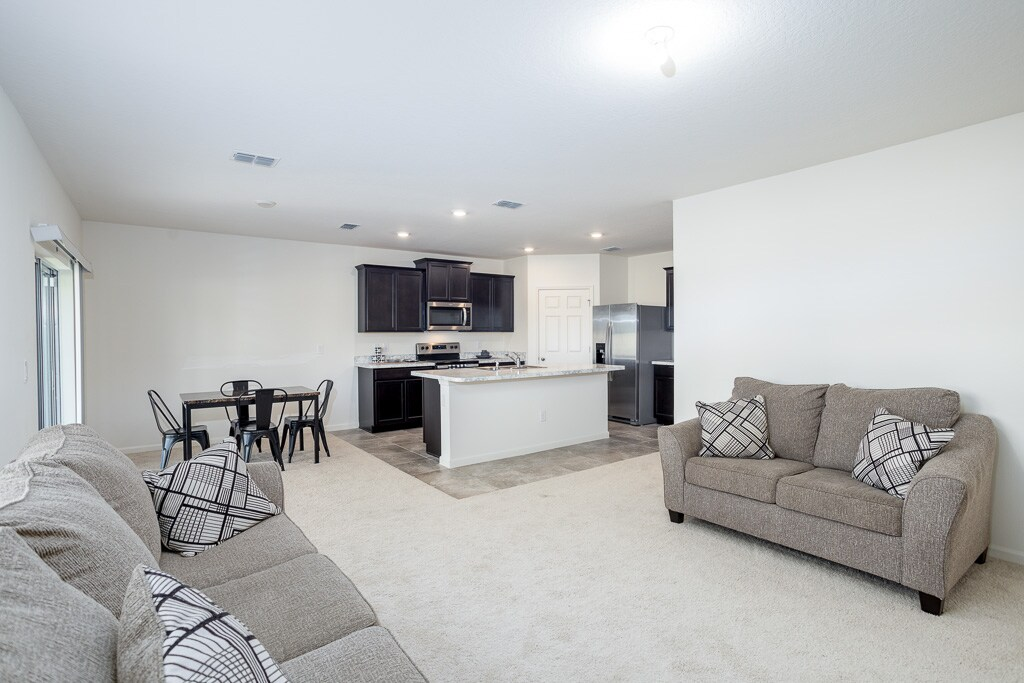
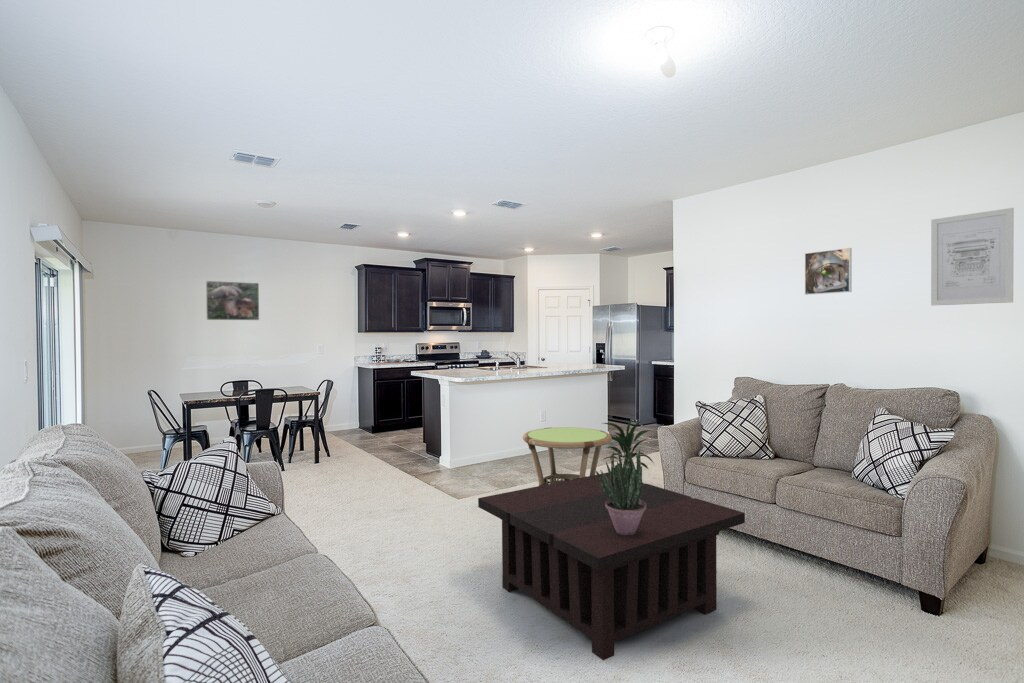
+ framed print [205,280,260,321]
+ potted plant [595,446,647,535]
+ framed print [804,247,853,296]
+ side table [522,426,612,486]
+ coffee table [477,472,746,661]
+ wall art [930,207,1015,307]
+ indoor plant [602,415,656,472]
